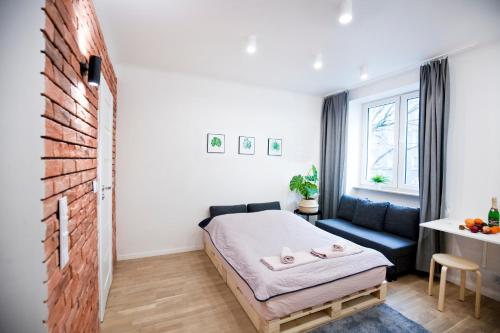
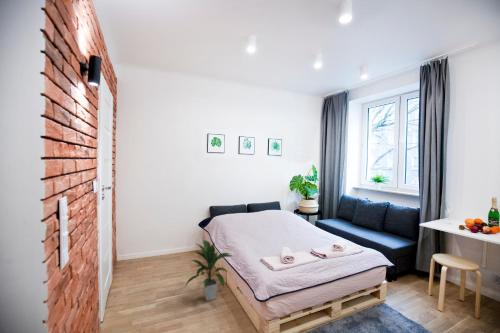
+ indoor plant [183,239,233,302]
